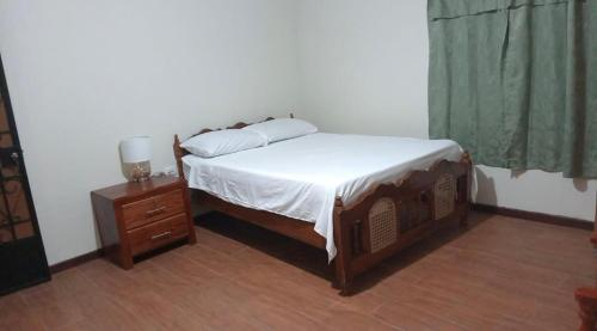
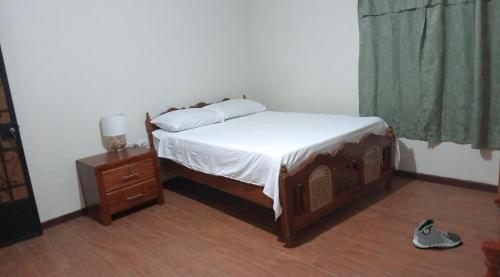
+ sneaker [412,218,462,249]
